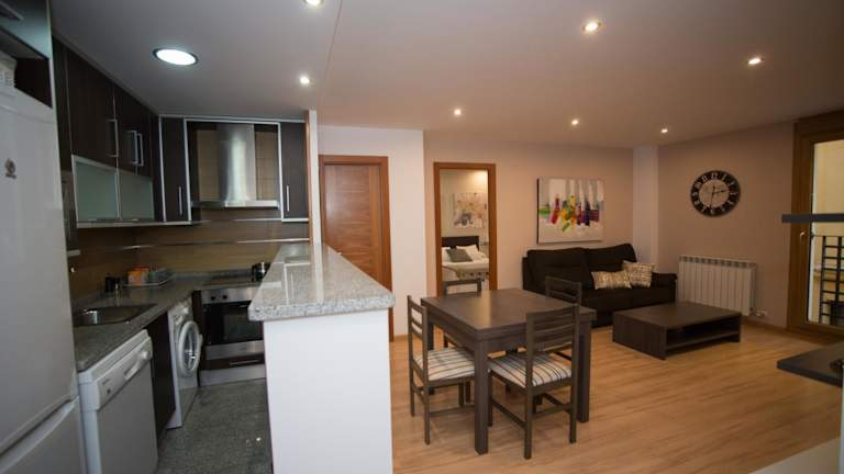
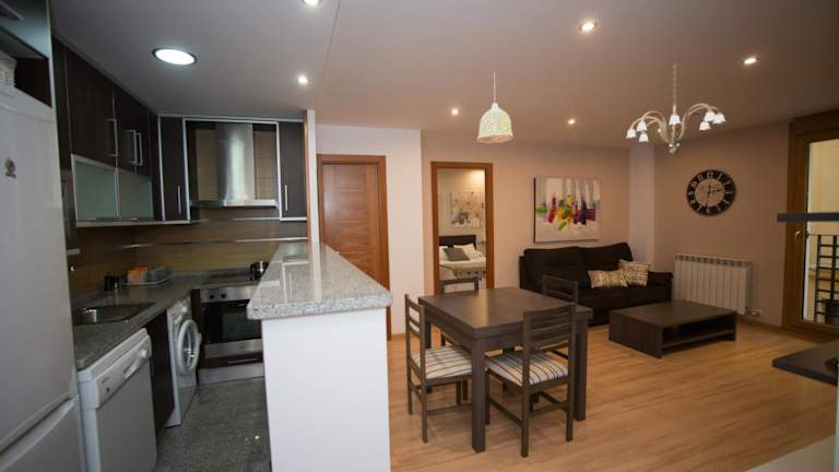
+ chandelier [625,62,728,156]
+ pendant lamp [476,70,515,144]
